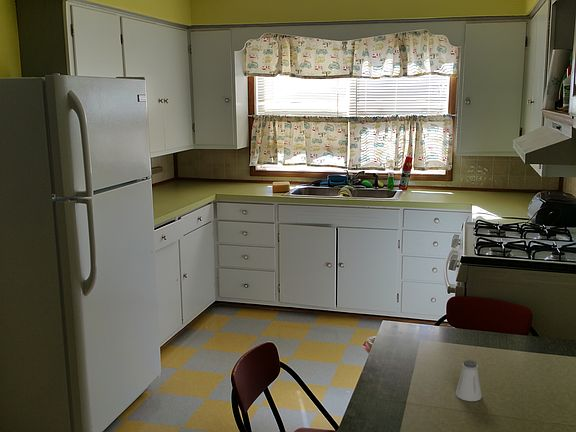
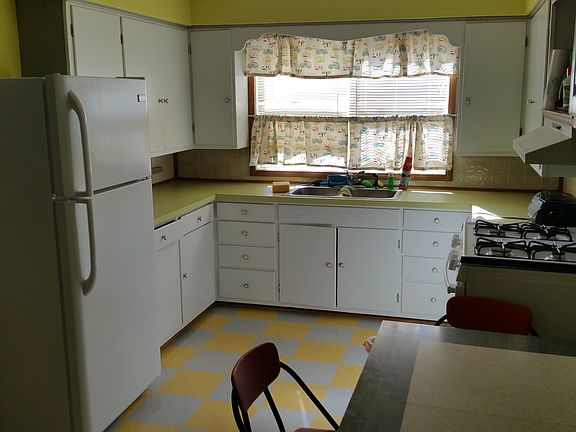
- saltshaker [455,359,483,402]
